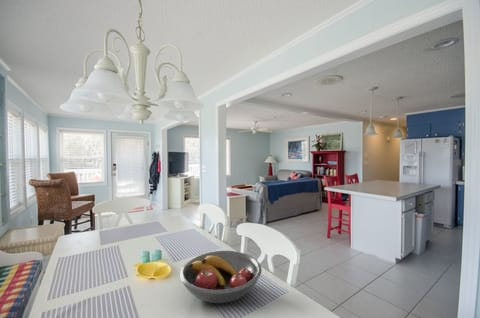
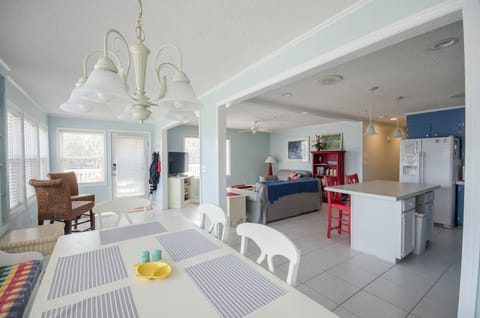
- fruit bowl [179,250,262,304]
